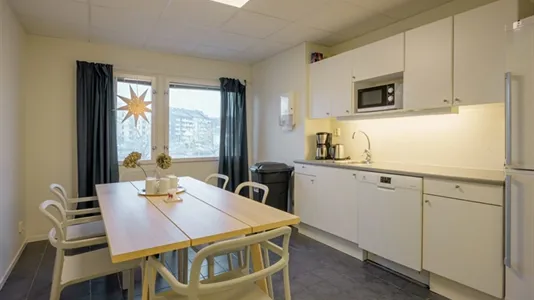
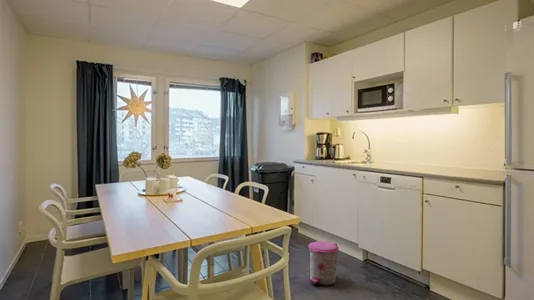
+ trash can [307,240,340,286]
